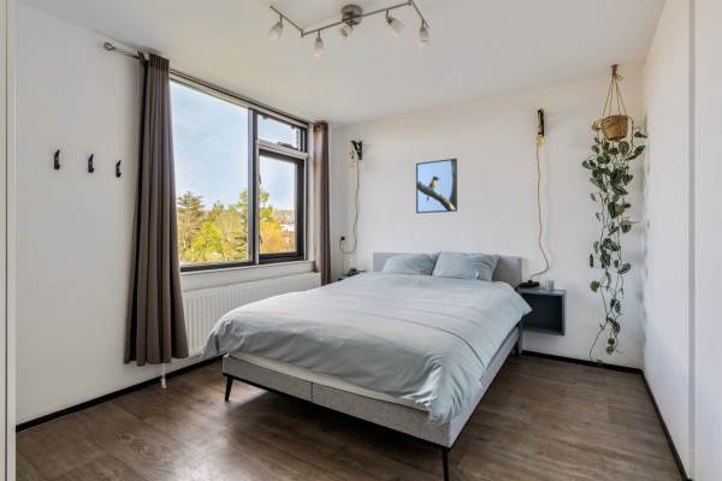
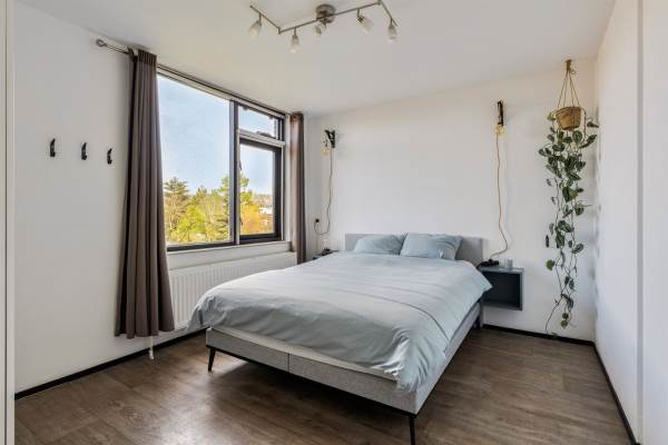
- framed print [415,158,458,214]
